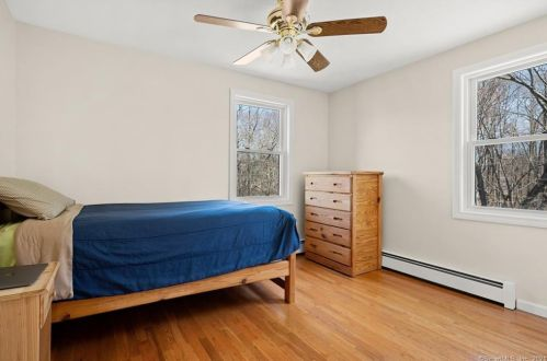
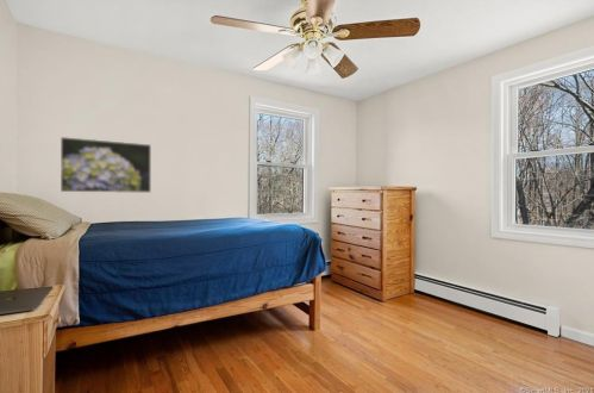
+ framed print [60,136,152,194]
